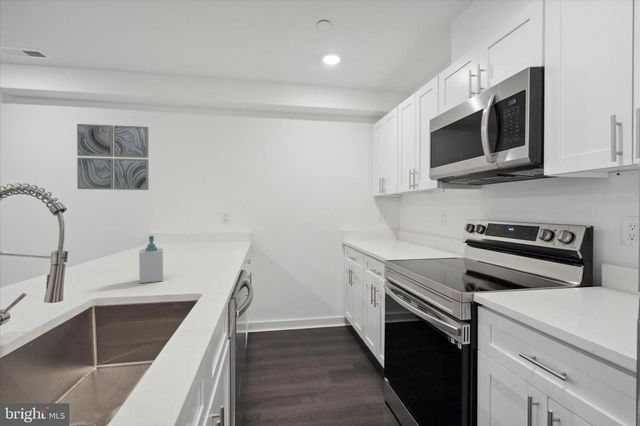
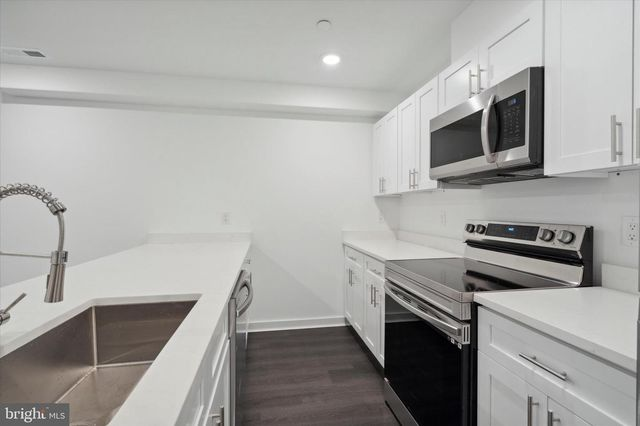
- wall art [76,123,150,191]
- soap bottle [138,235,164,284]
